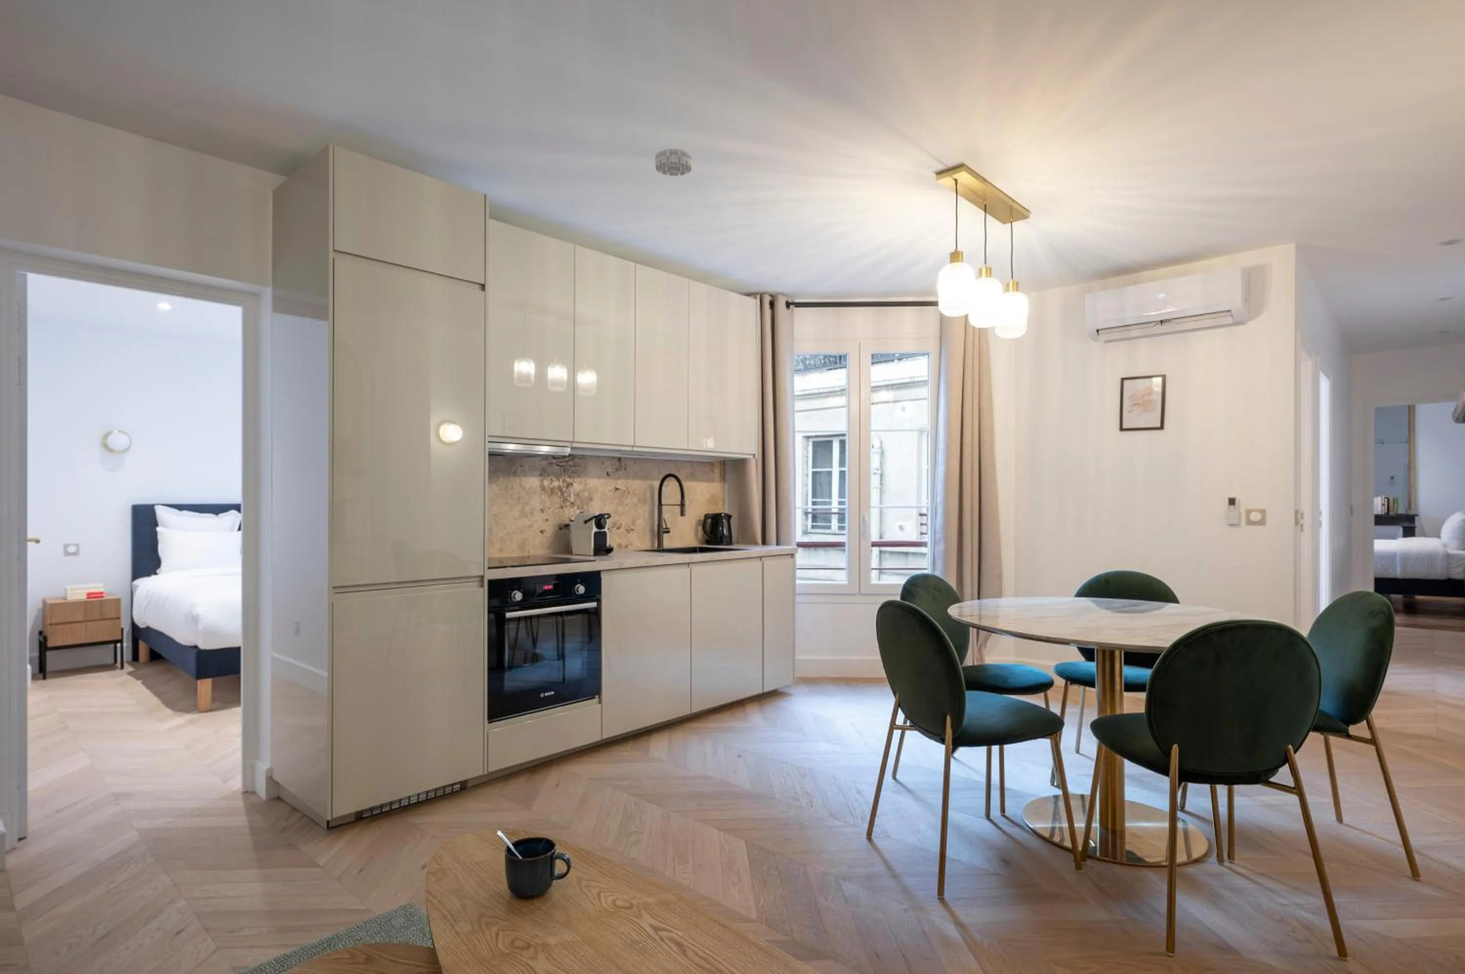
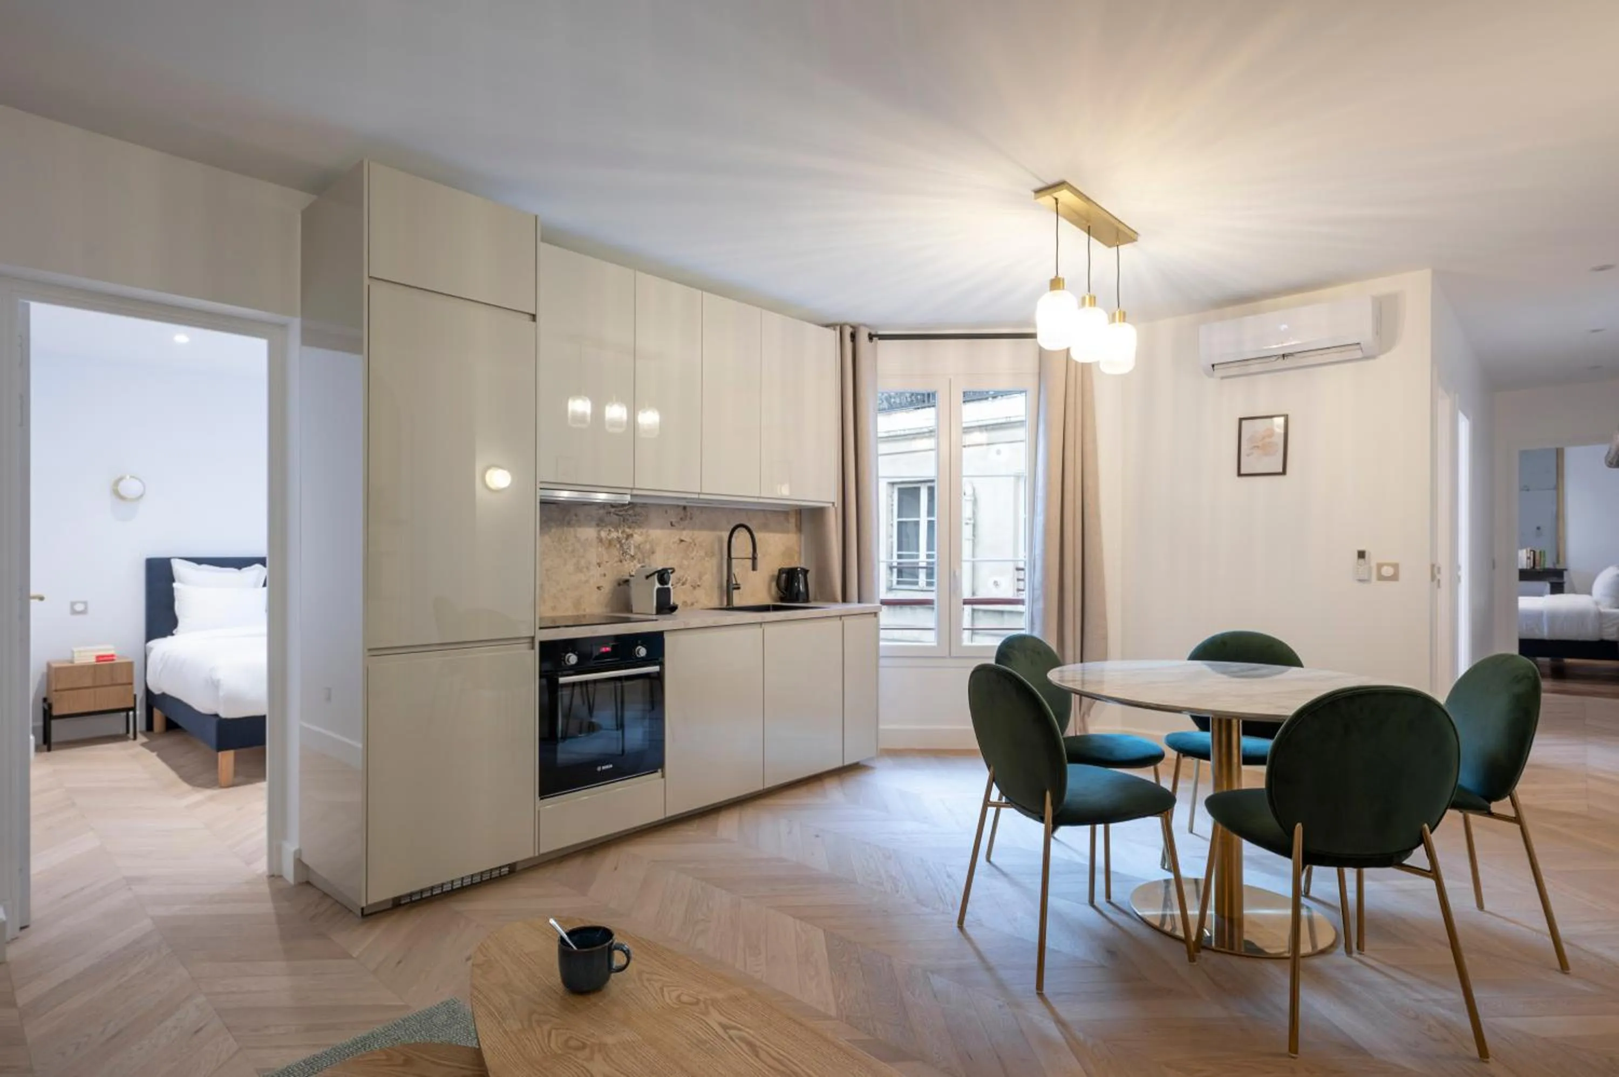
- smoke detector [655,148,693,177]
